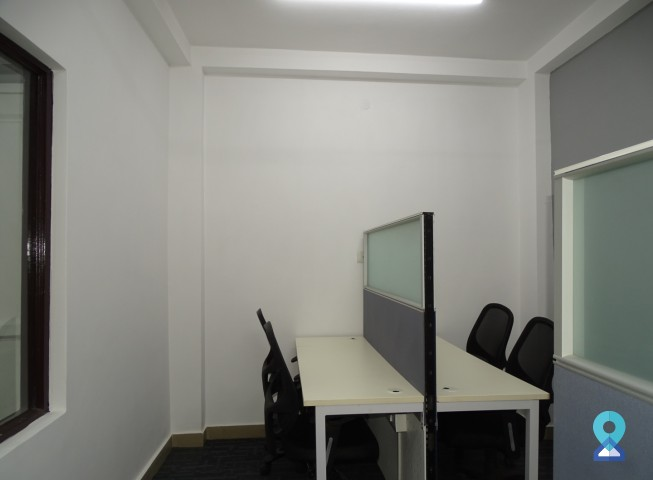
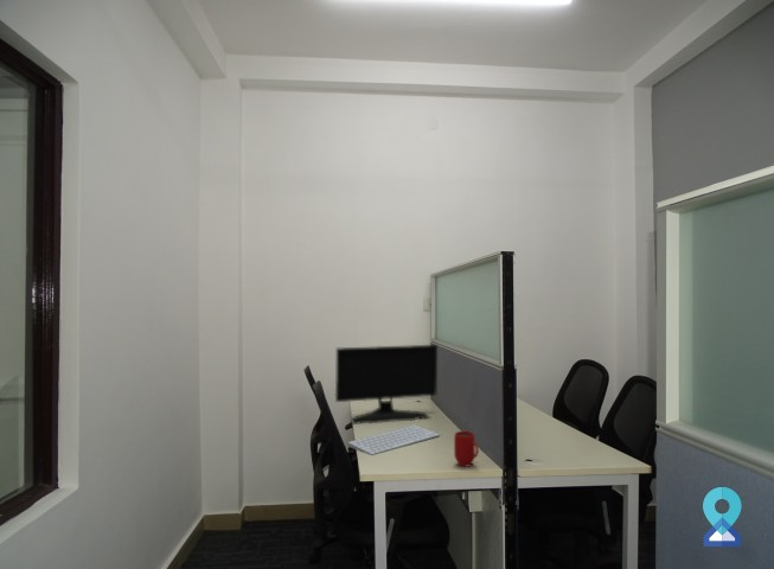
+ computer keyboard [346,424,441,456]
+ mug [453,430,480,467]
+ computer monitor [334,344,439,426]
